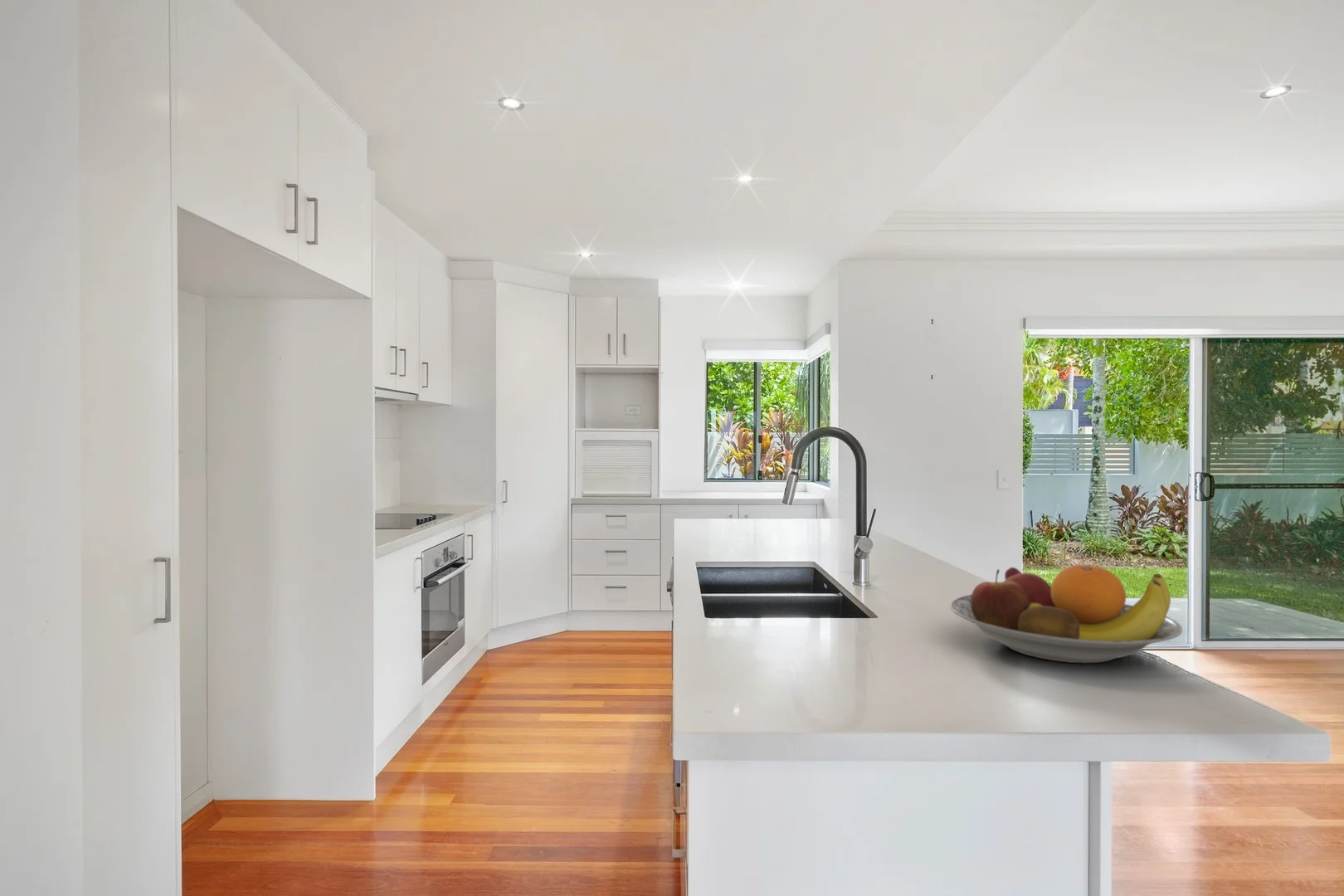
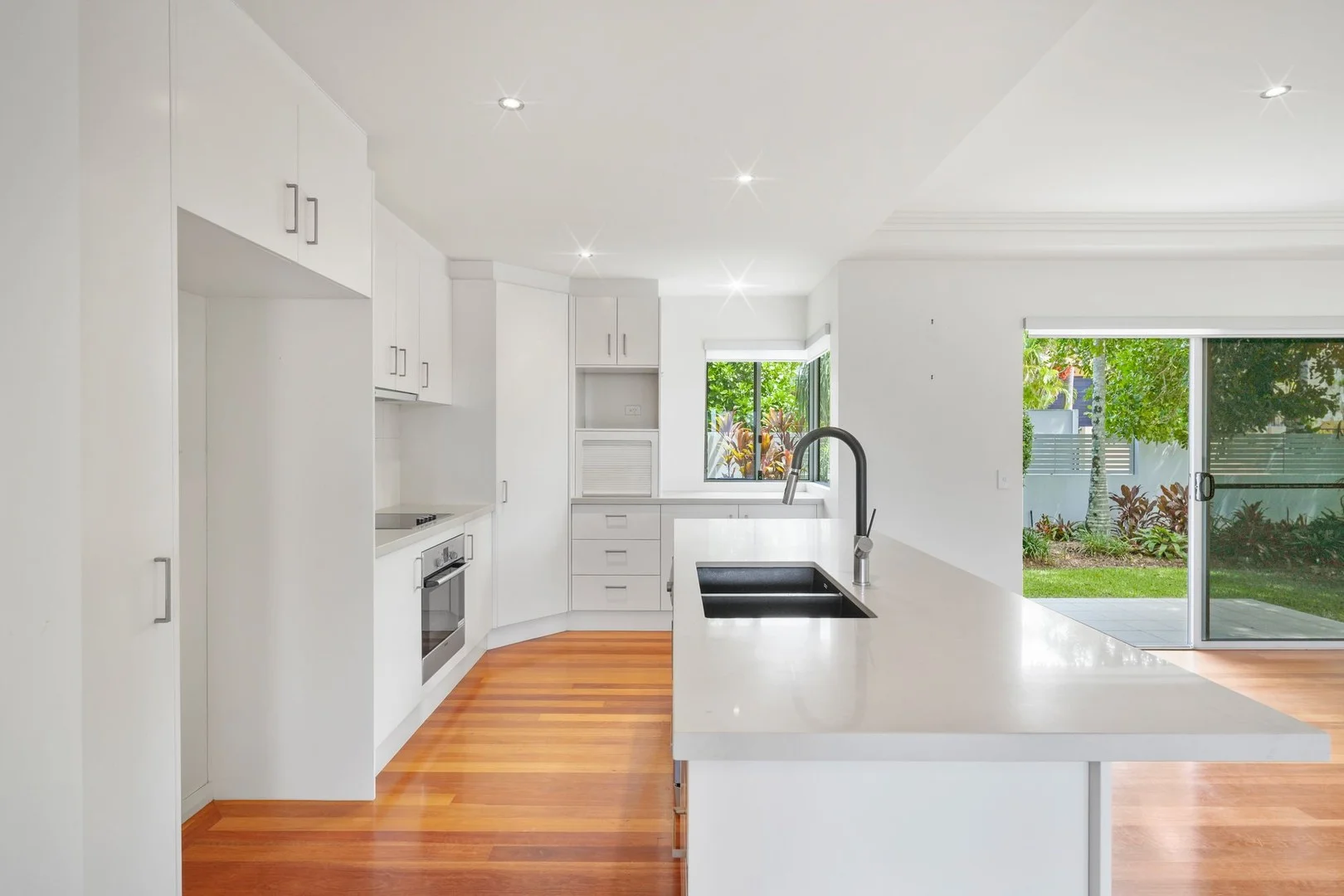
- fruit bowl [949,564,1183,664]
